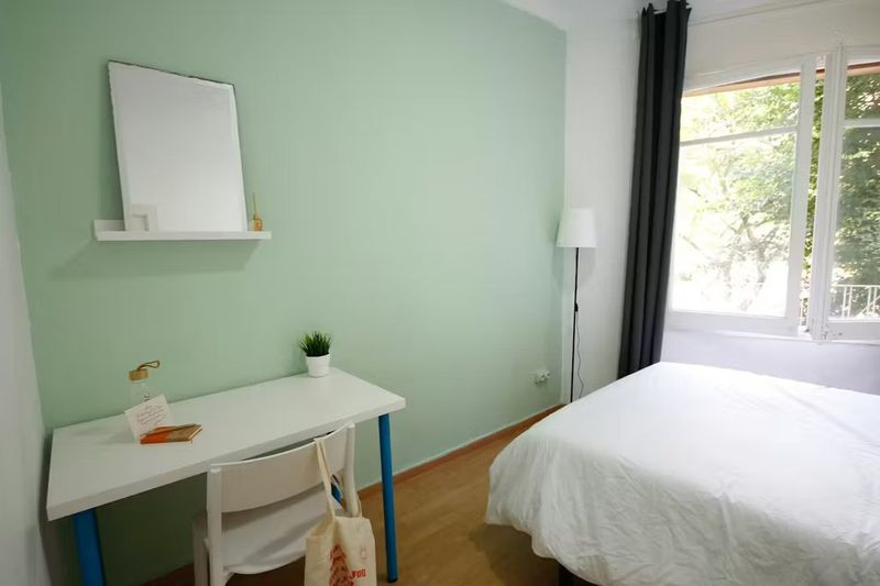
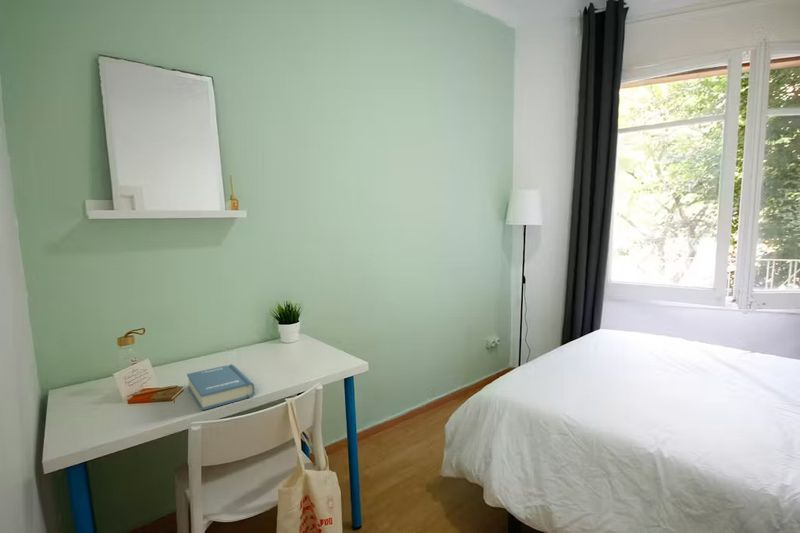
+ hardback book [186,363,256,411]
